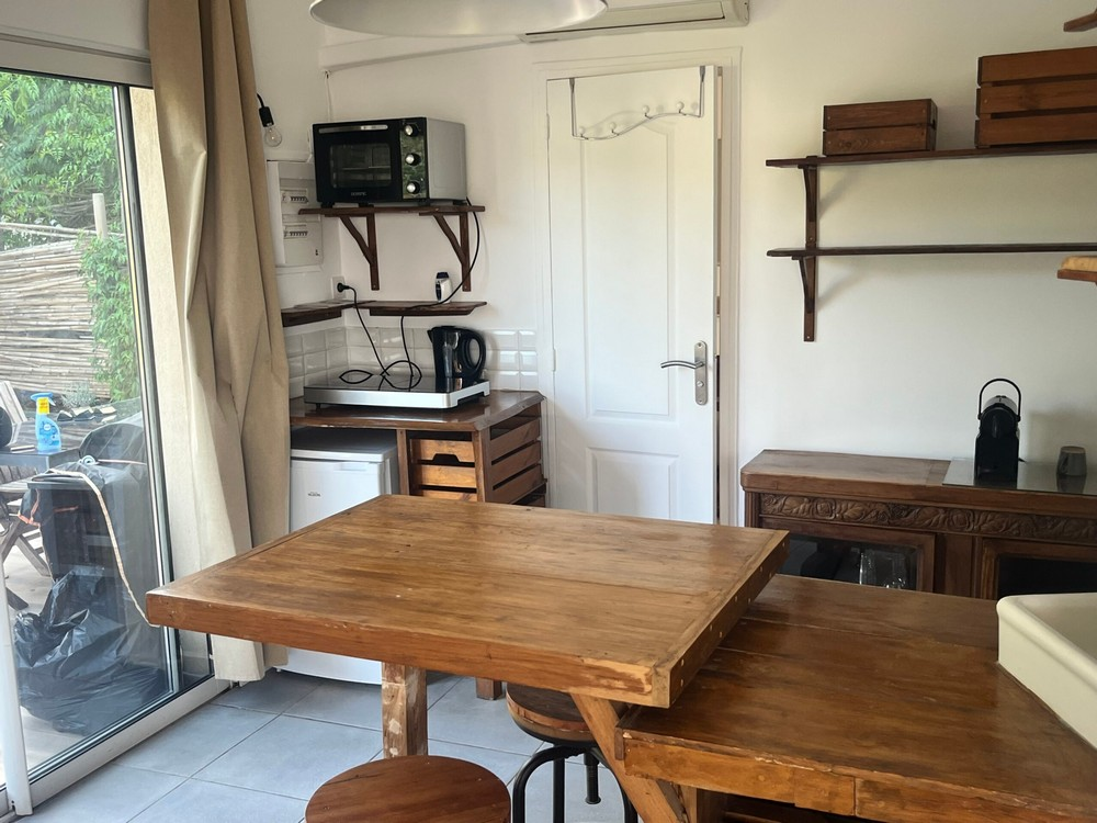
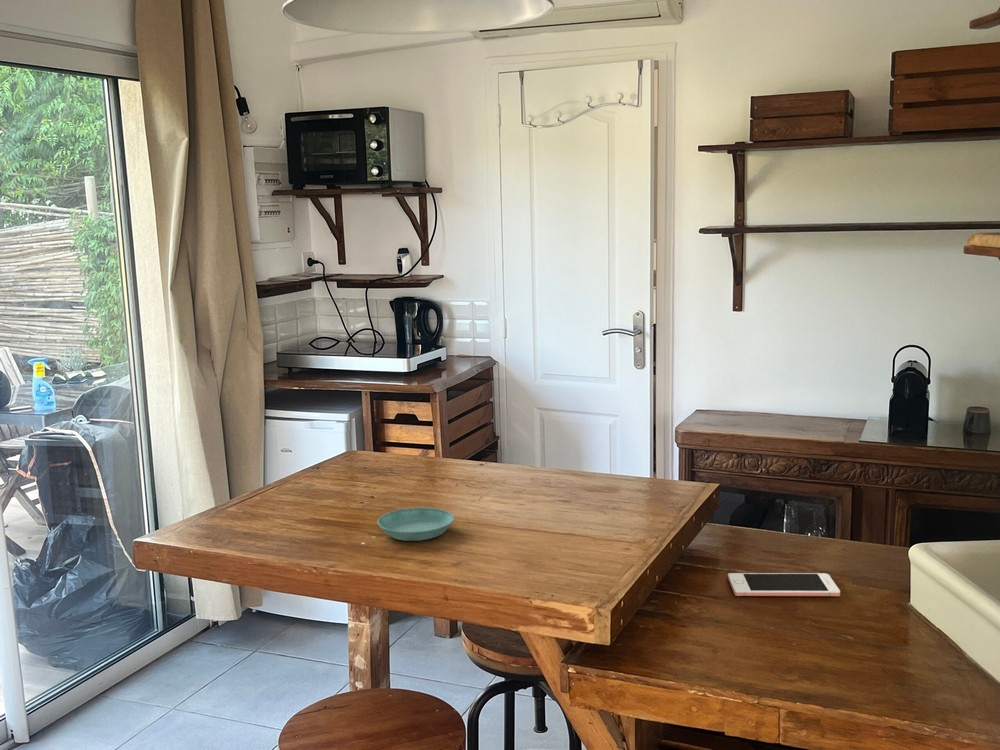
+ cell phone [727,572,841,597]
+ saucer [376,507,455,542]
